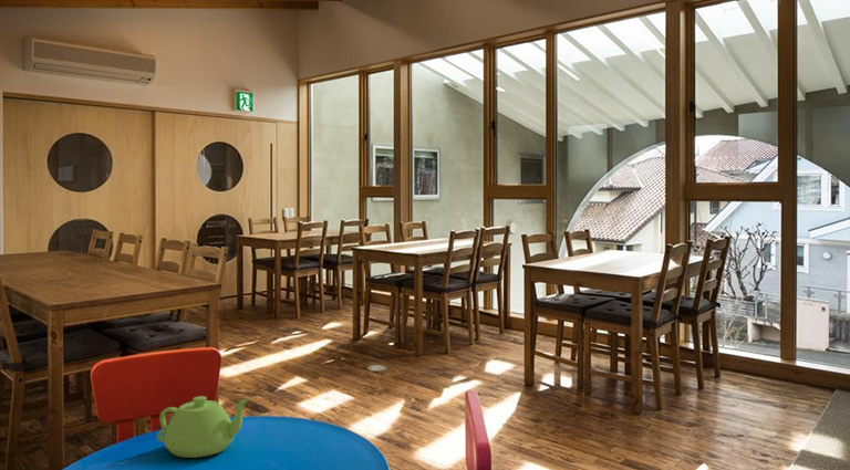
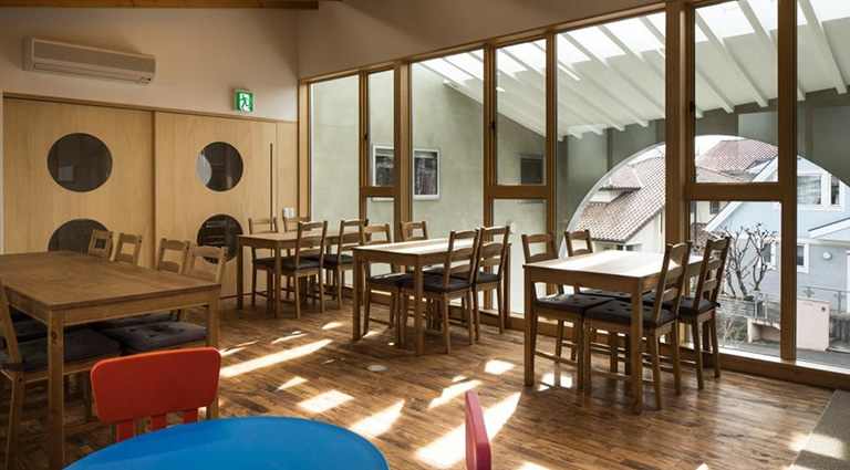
- teapot [156,395,251,459]
